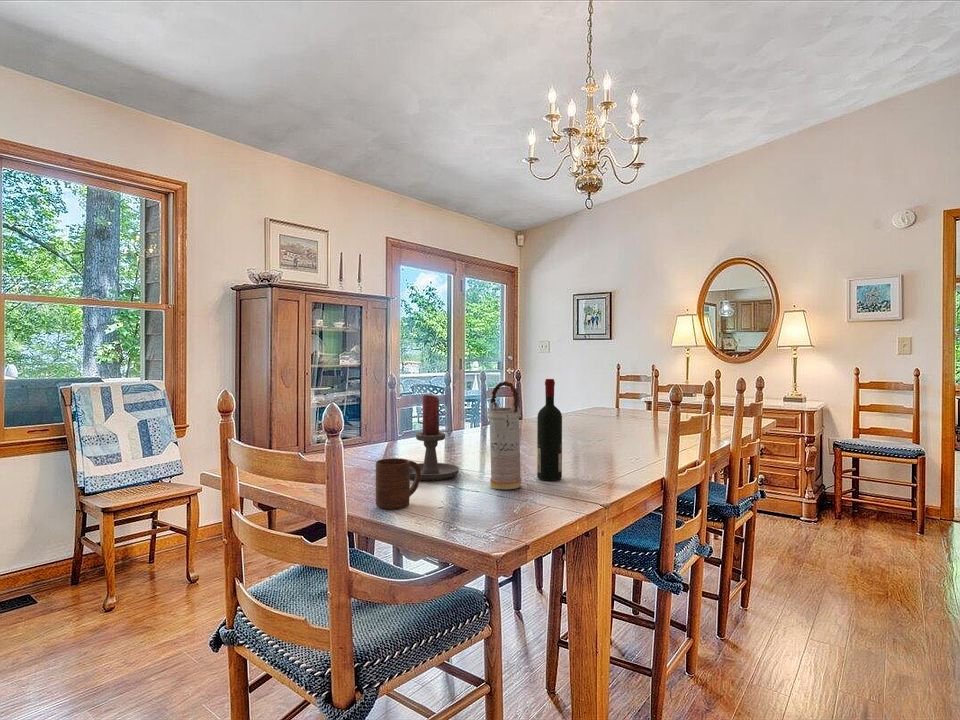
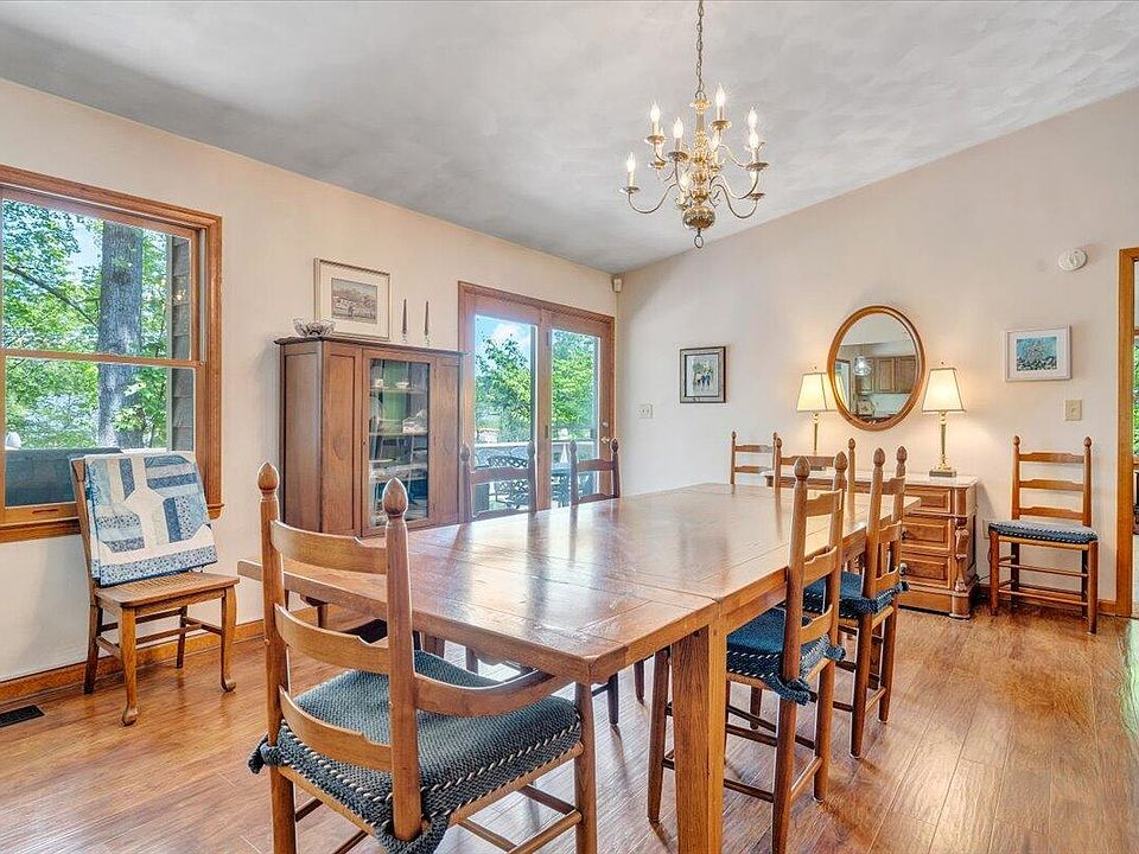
- candle holder [409,394,460,481]
- cup [375,457,421,510]
- vase [487,380,522,490]
- alcohol [536,378,563,482]
